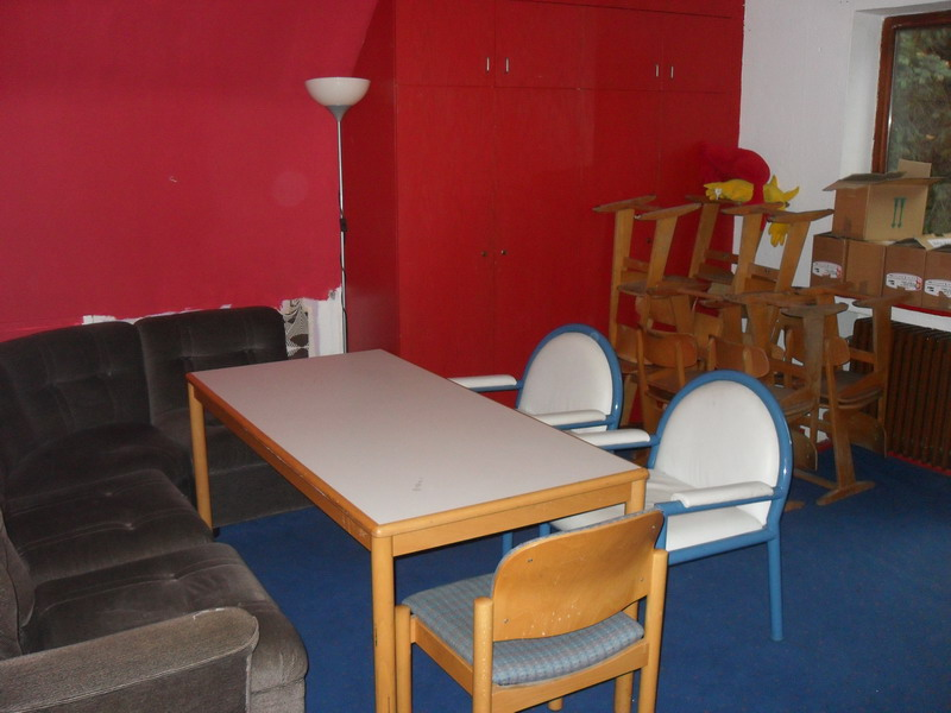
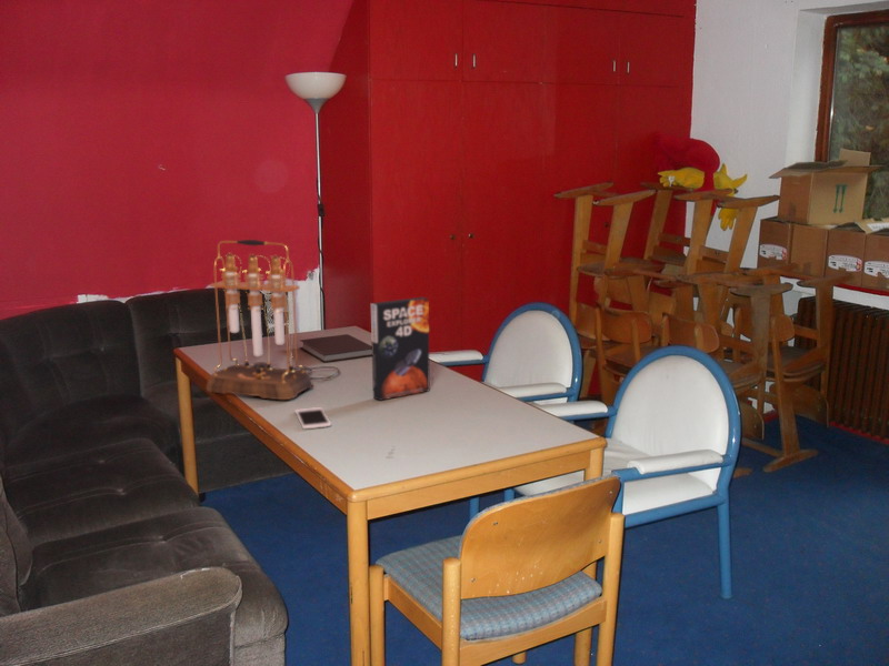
+ table lamp [206,239,341,401]
+ game box [370,296,431,402]
+ notebook [298,333,372,364]
+ cell phone [294,406,332,431]
